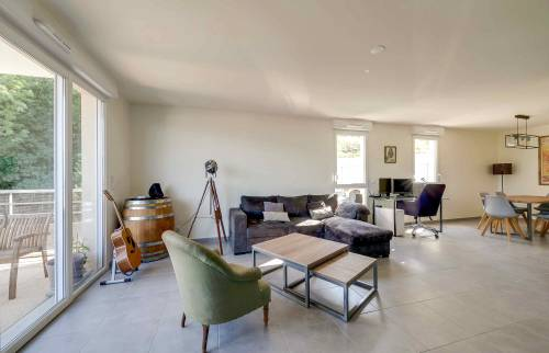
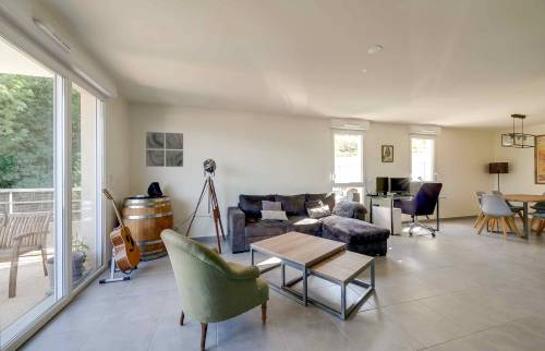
+ wall art [145,131,184,168]
